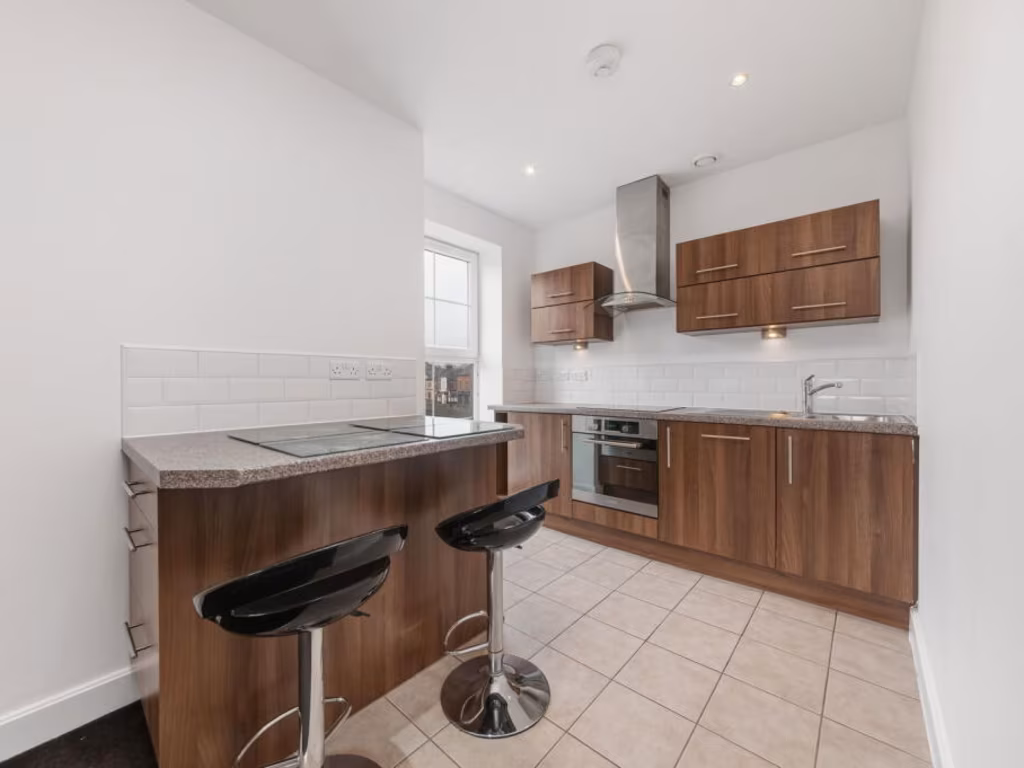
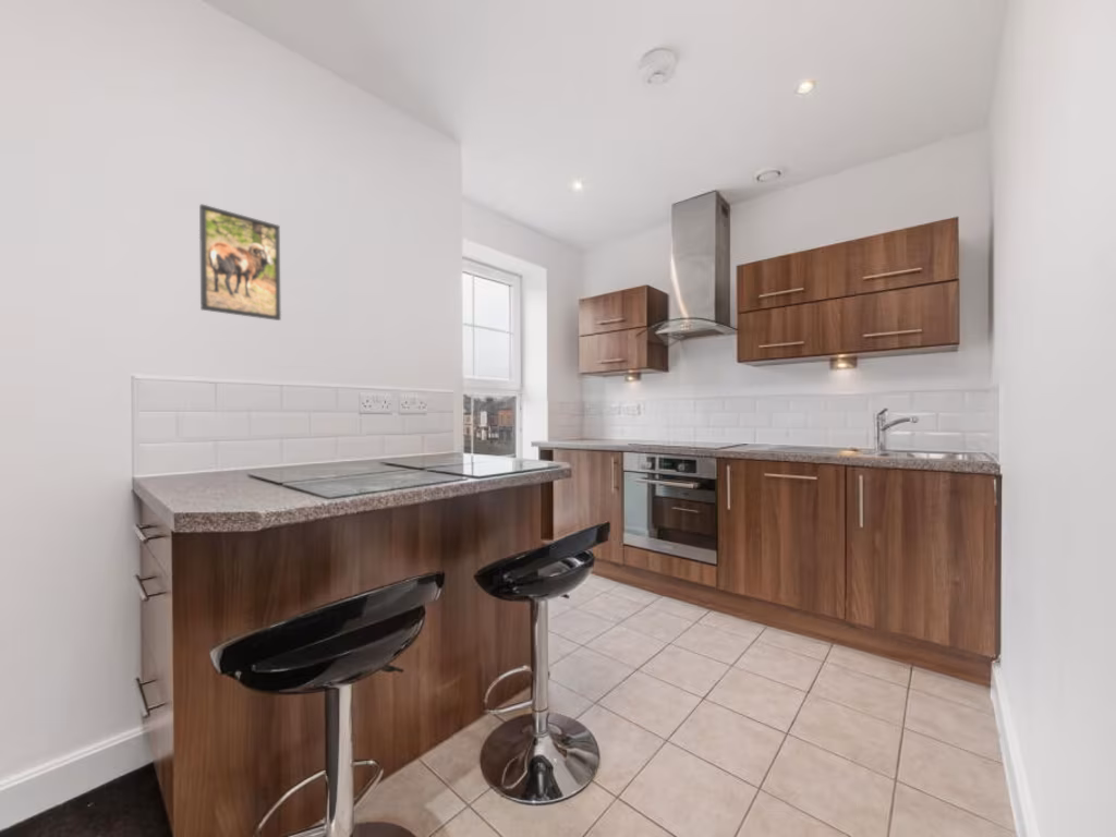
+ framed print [198,203,282,322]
